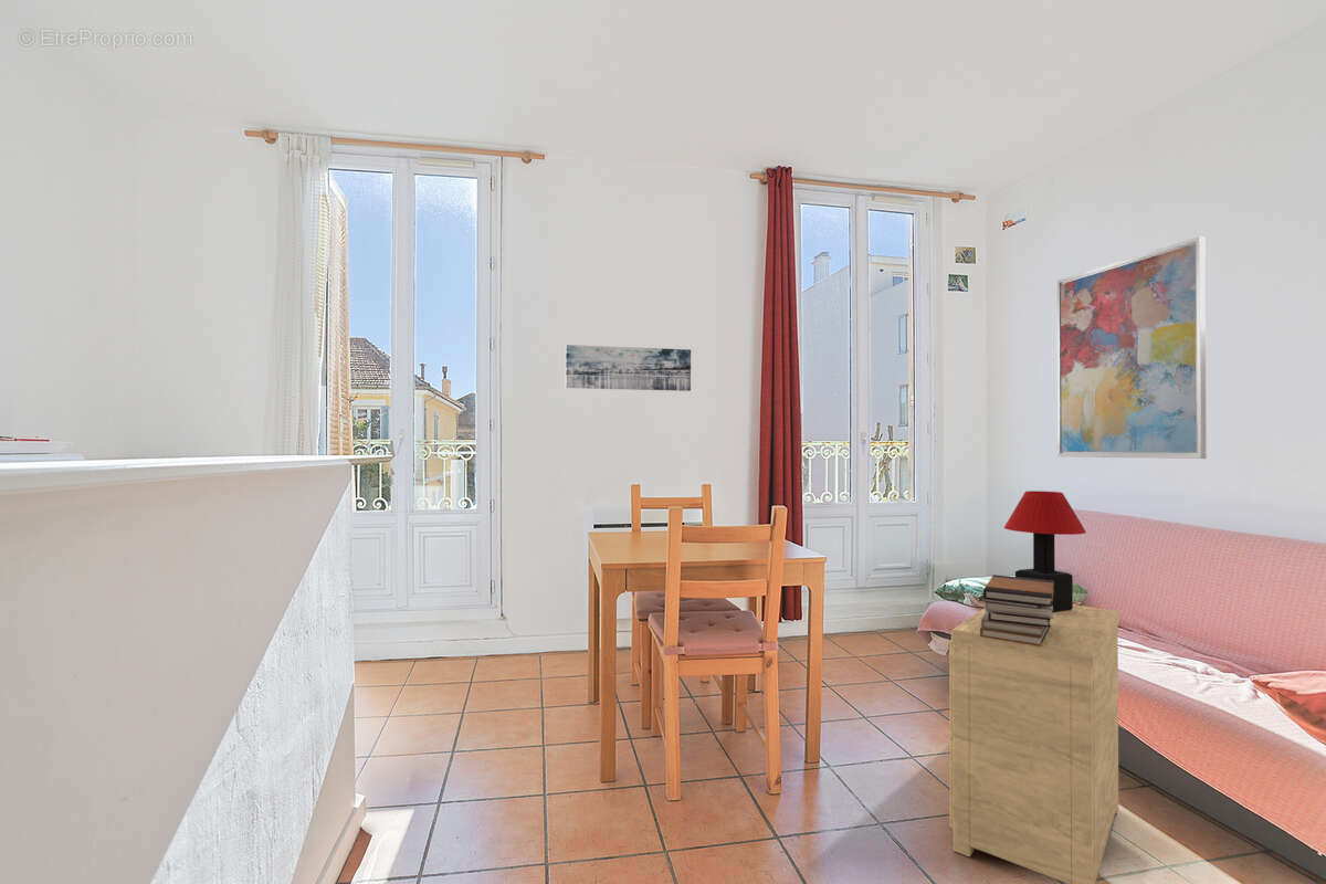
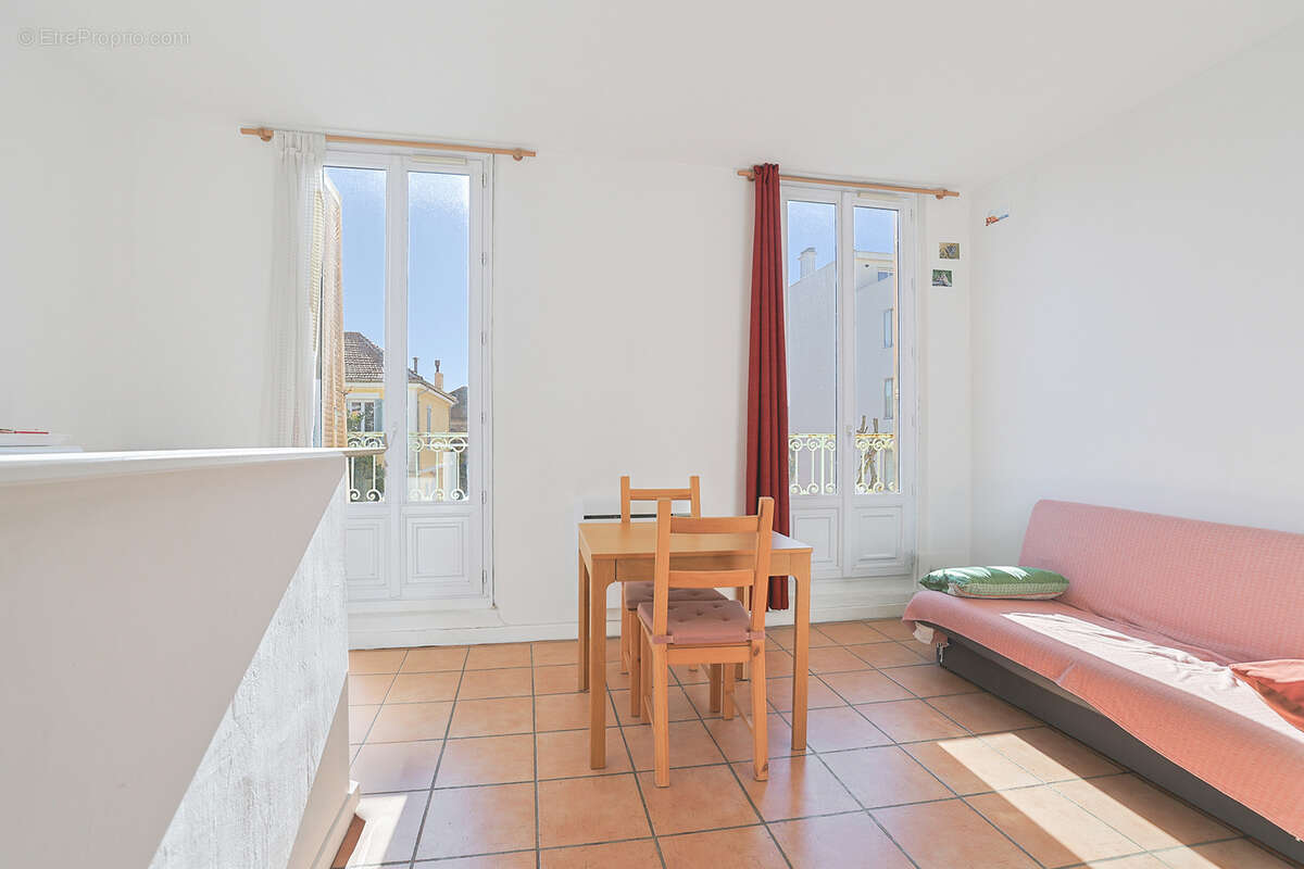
- side table [948,603,1120,884]
- book stack [978,573,1054,646]
- wall art [1056,235,1208,460]
- wall art [565,344,692,392]
- table lamp [1002,490,1087,612]
